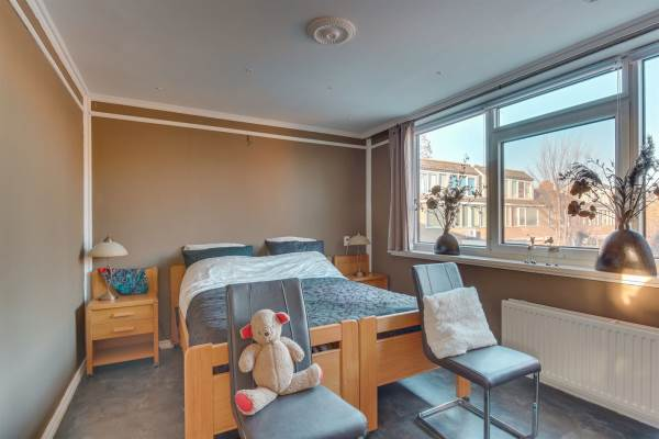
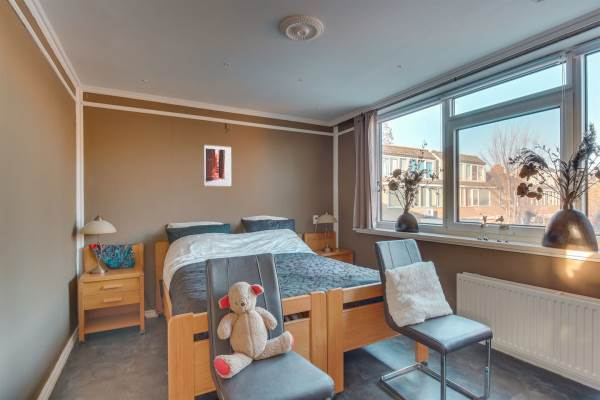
+ wall art [203,144,232,188]
